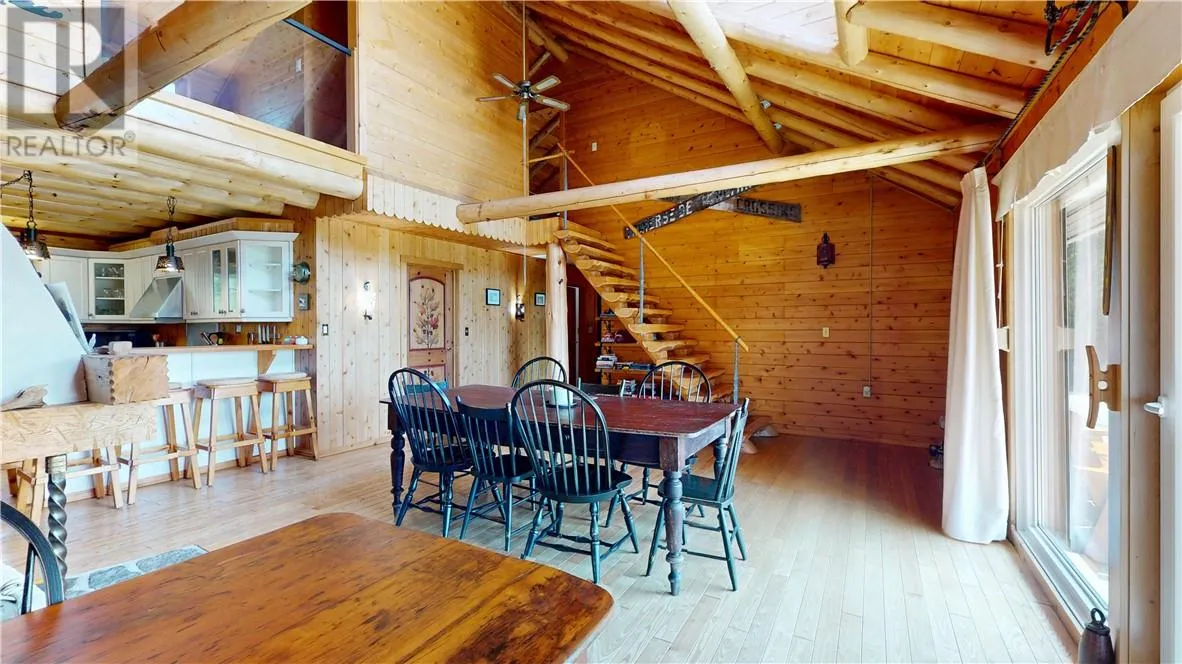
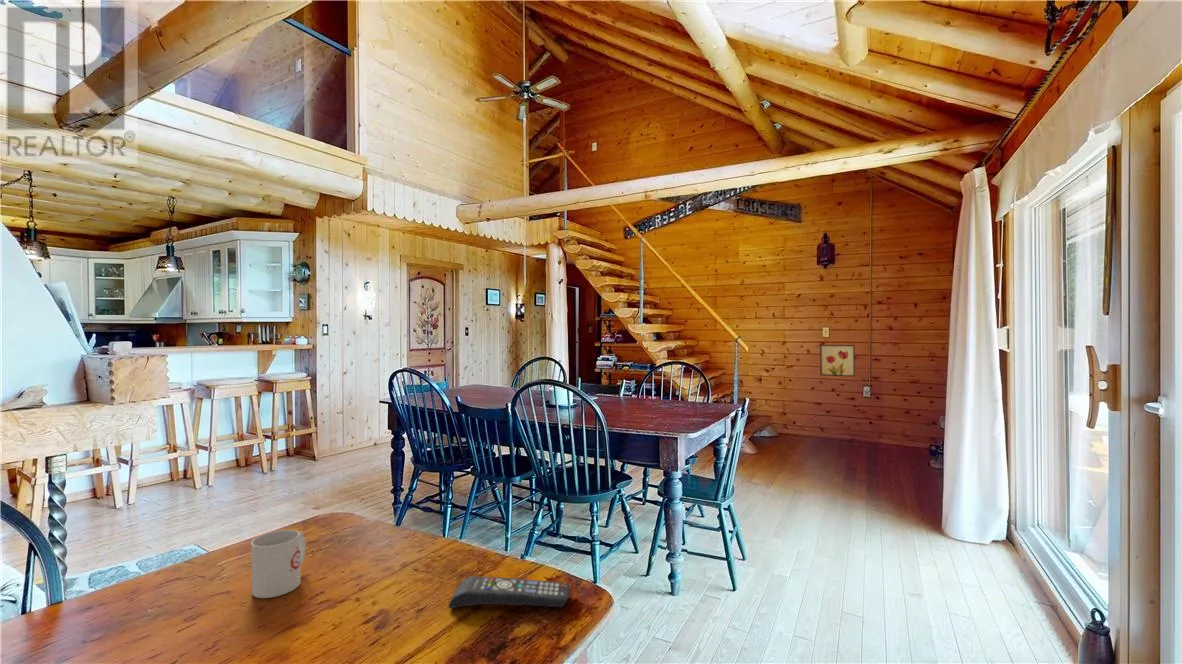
+ mug [250,529,307,599]
+ wall art [819,344,856,378]
+ remote control [447,575,571,609]
